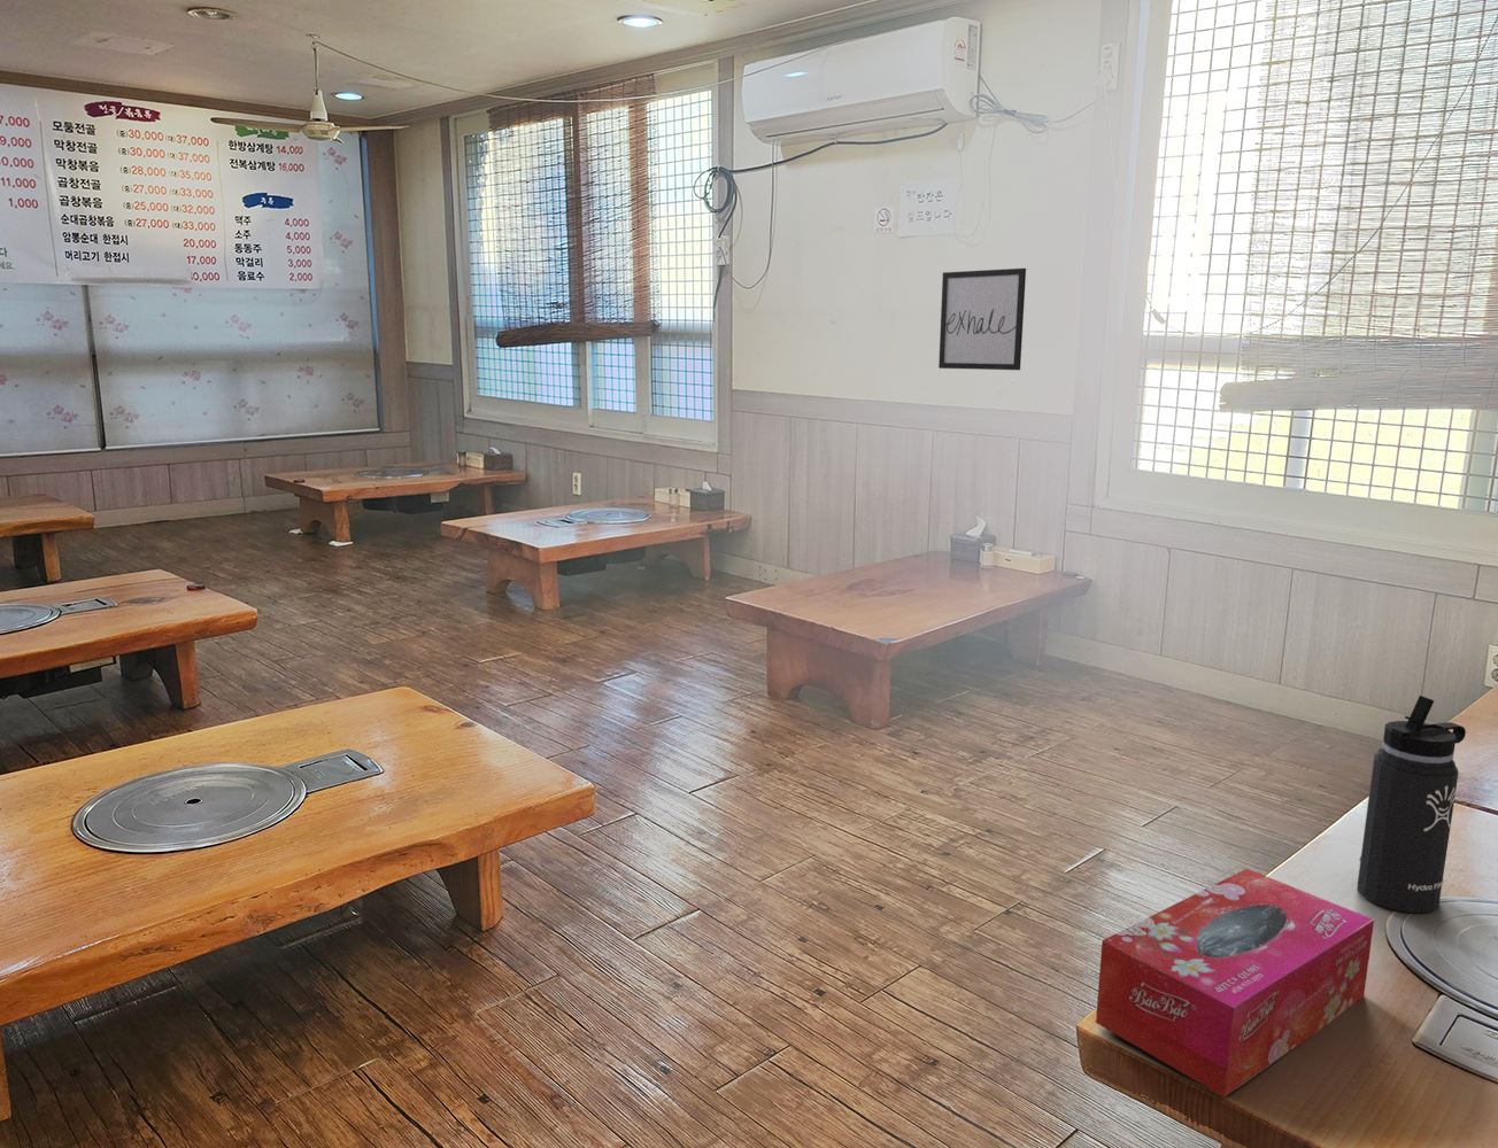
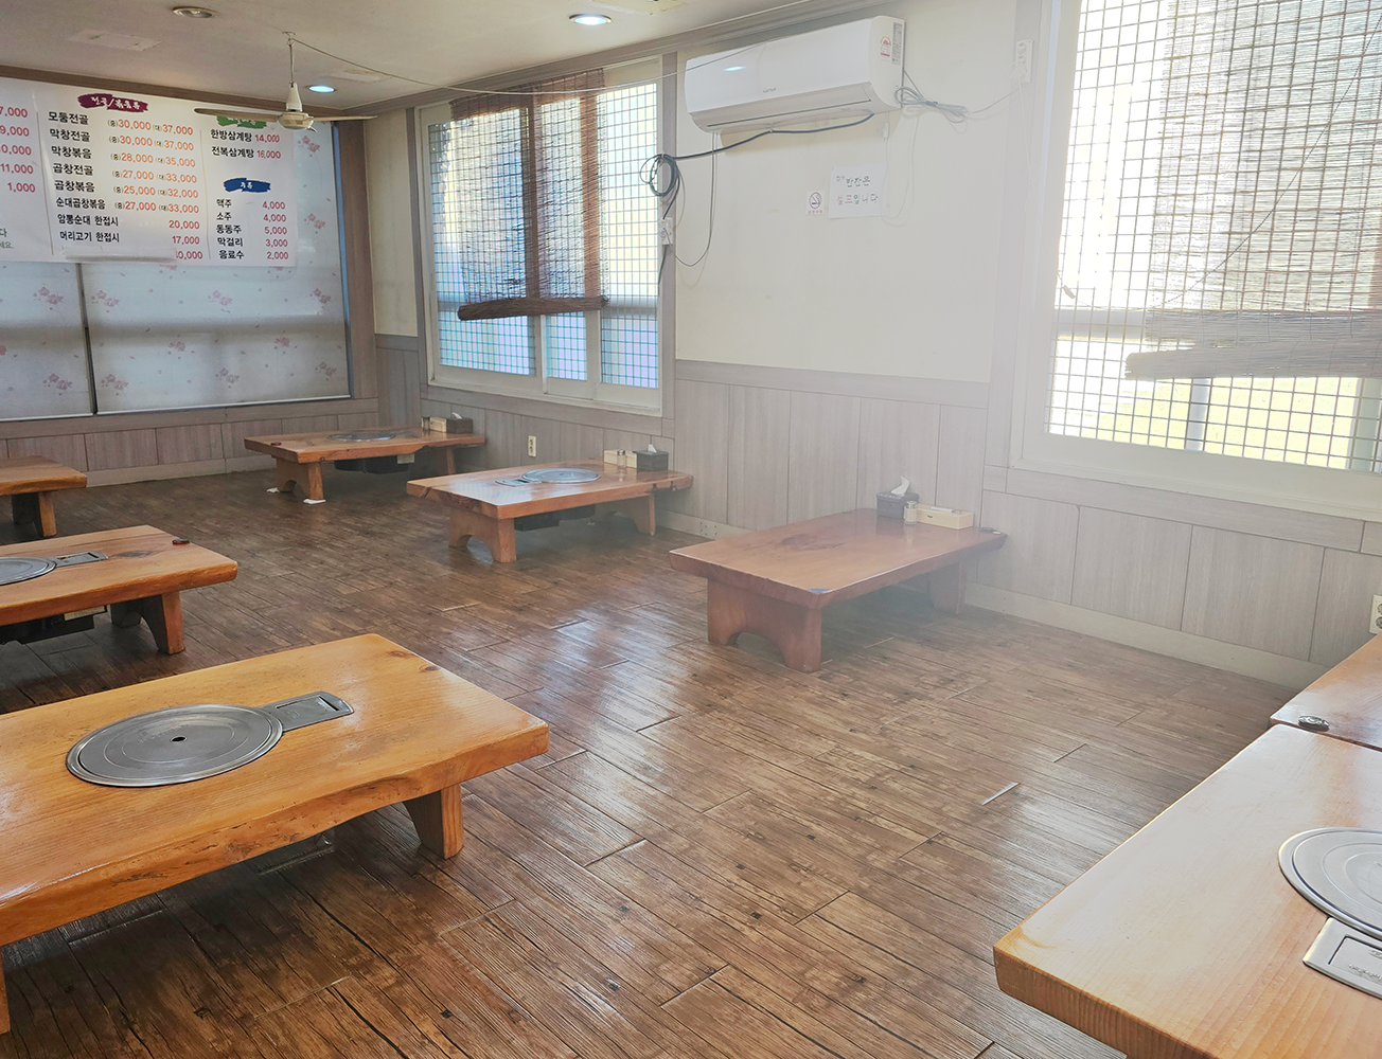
- tissue box [1095,868,1375,1099]
- wall art [937,268,1026,370]
- thermos bottle [1357,695,1467,914]
